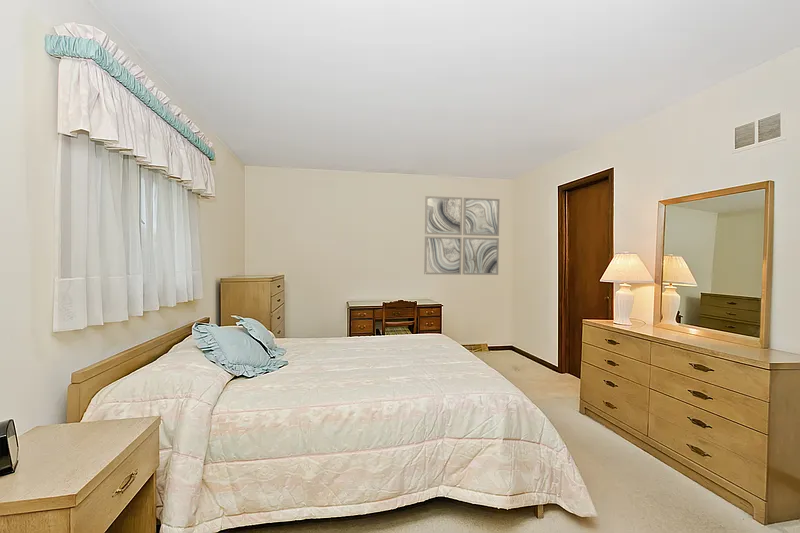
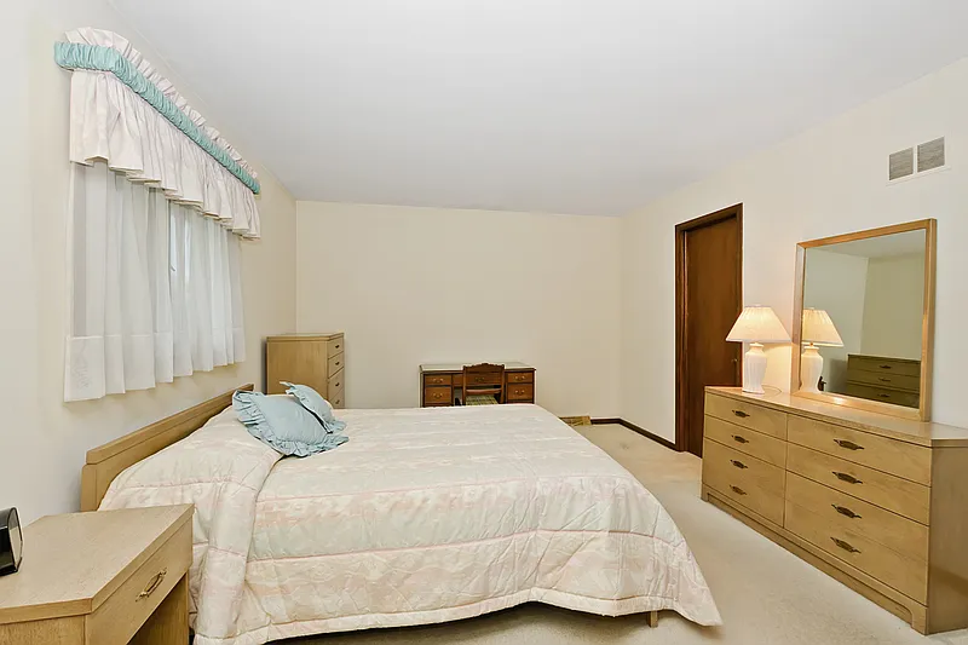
- wall art [423,195,501,276]
